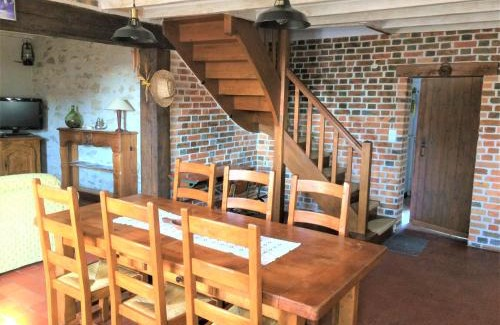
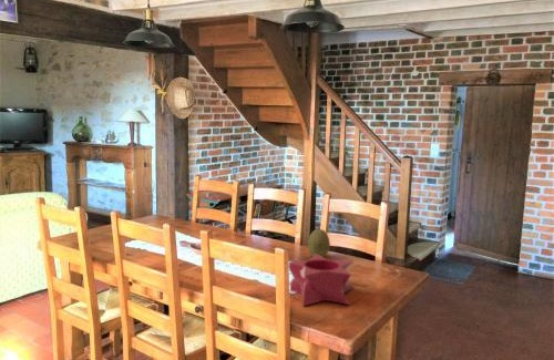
+ fruit [307,228,331,258]
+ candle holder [288,254,357,307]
